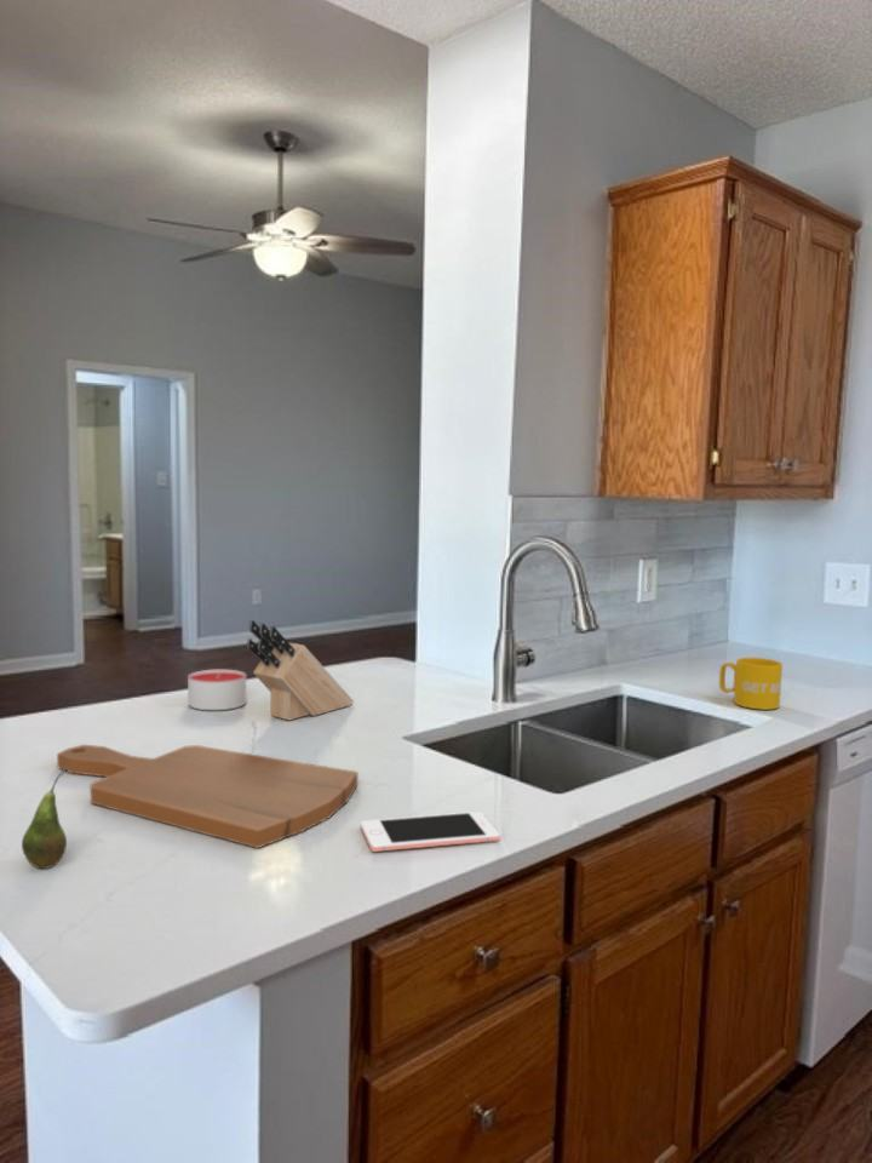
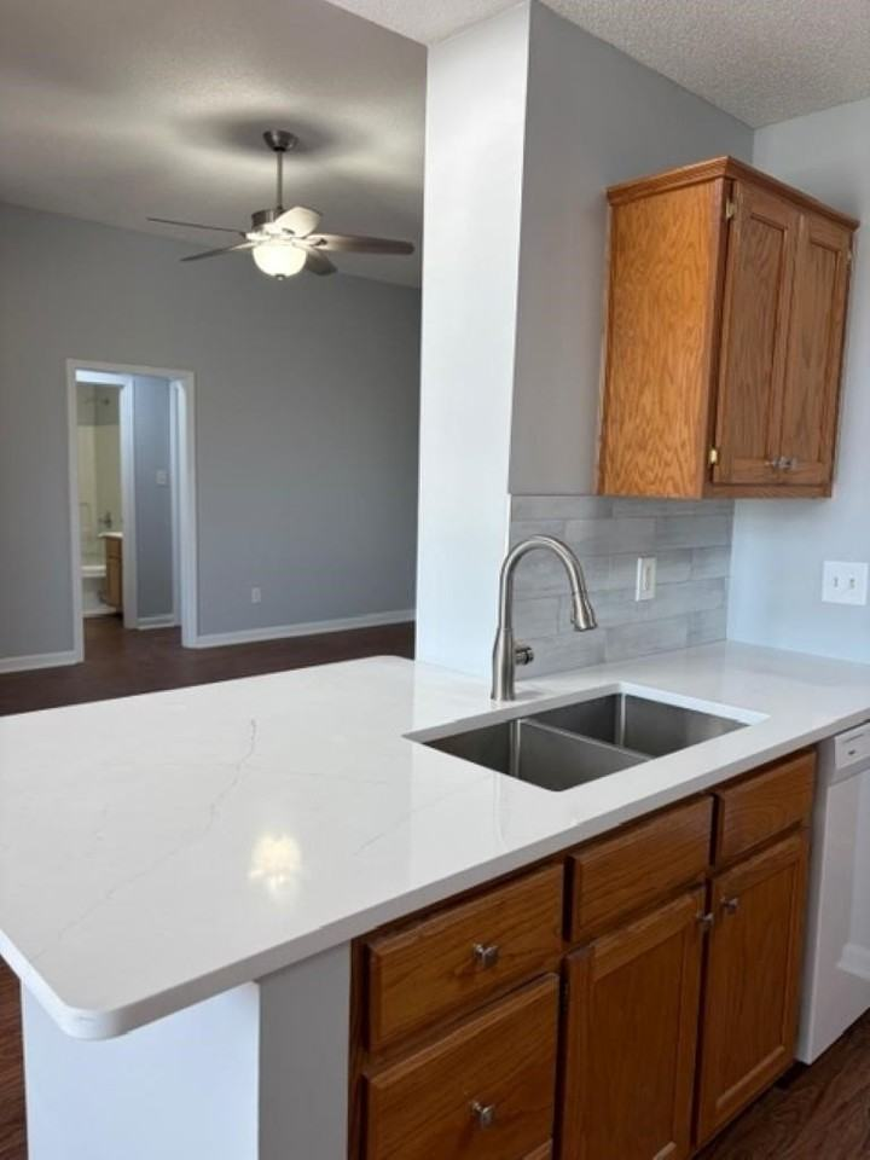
- mug [718,657,784,711]
- fruit [21,768,68,870]
- cell phone [360,810,501,853]
- cutting board [56,744,358,849]
- knife block [246,619,355,722]
- candle [187,669,247,711]
